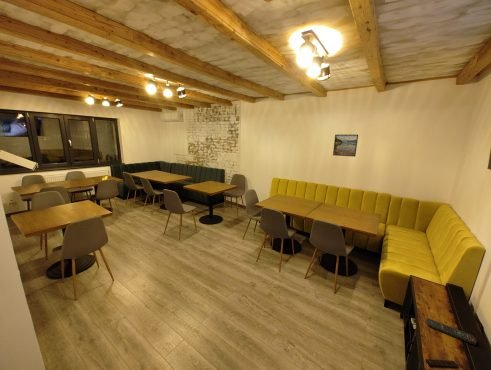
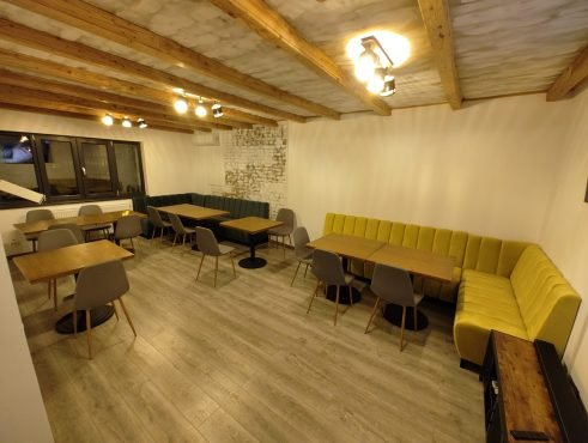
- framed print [332,134,359,158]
- remote control [425,317,478,345]
